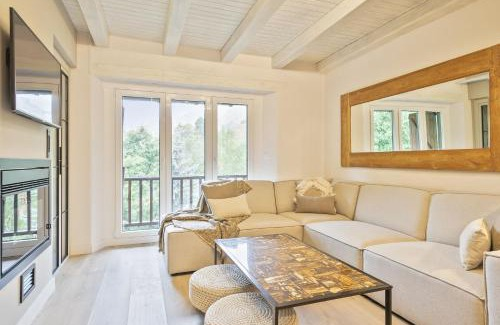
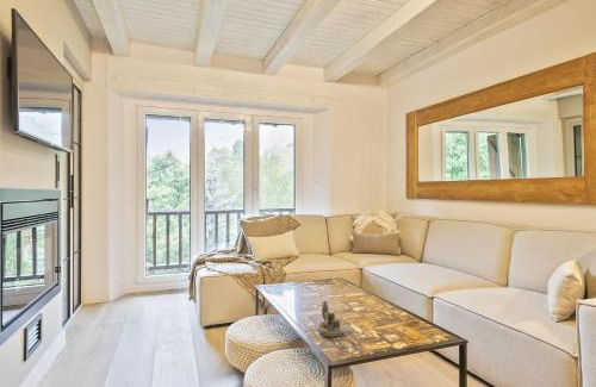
+ succulent planter [316,299,346,338]
